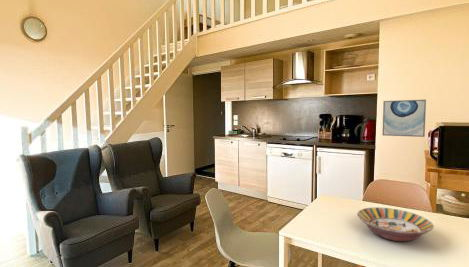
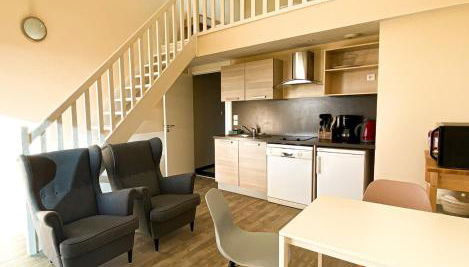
- serving bowl [356,206,435,242]
- wall art [381,99,427,138]
